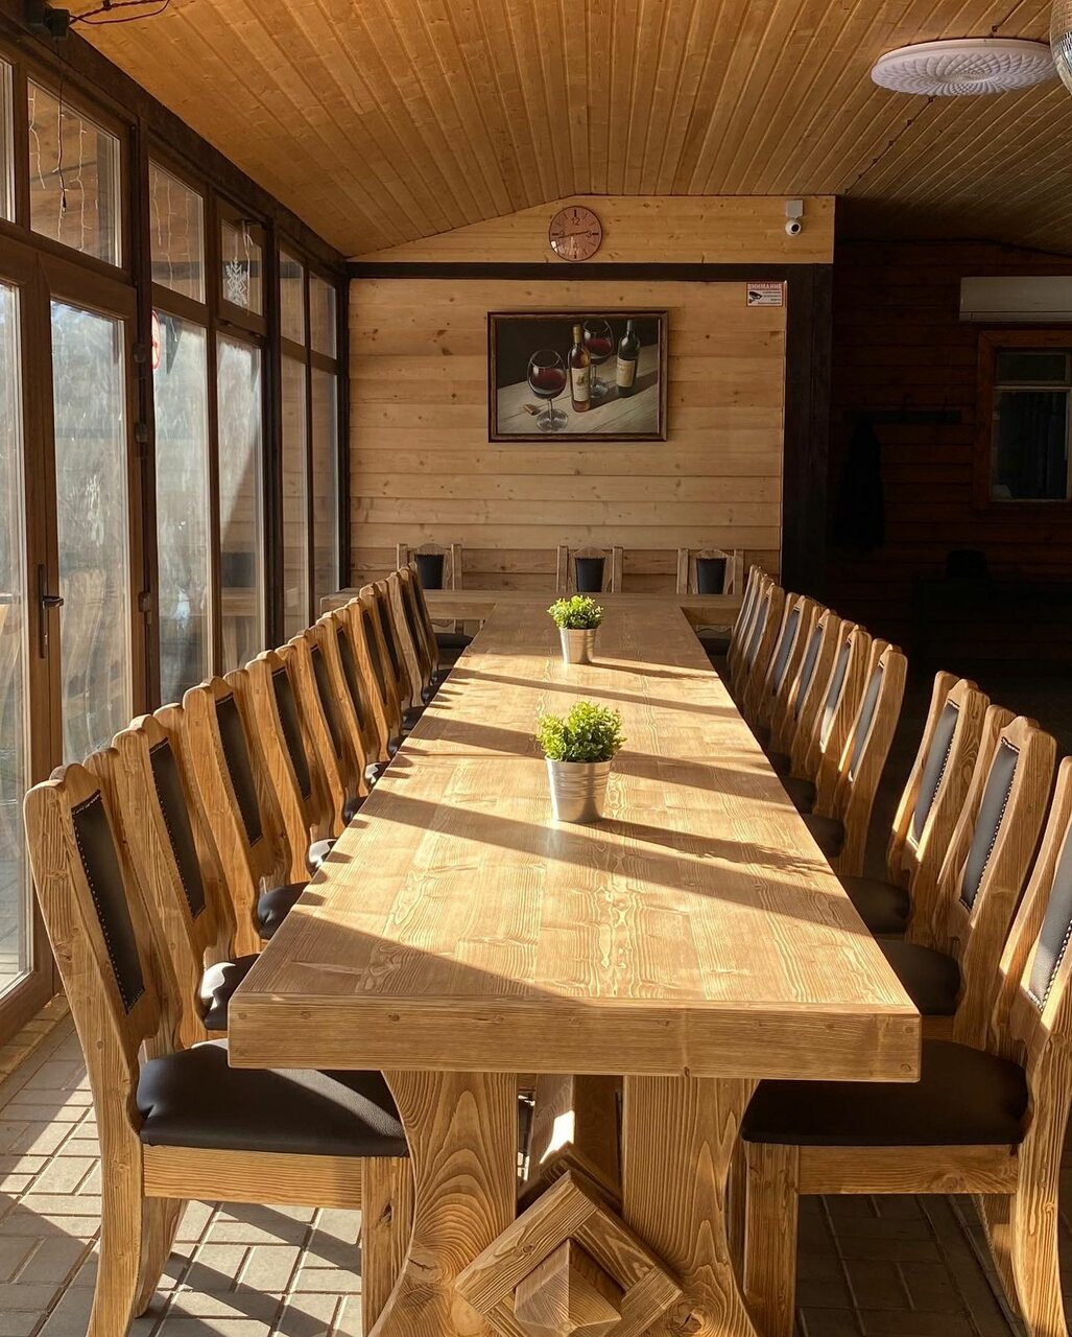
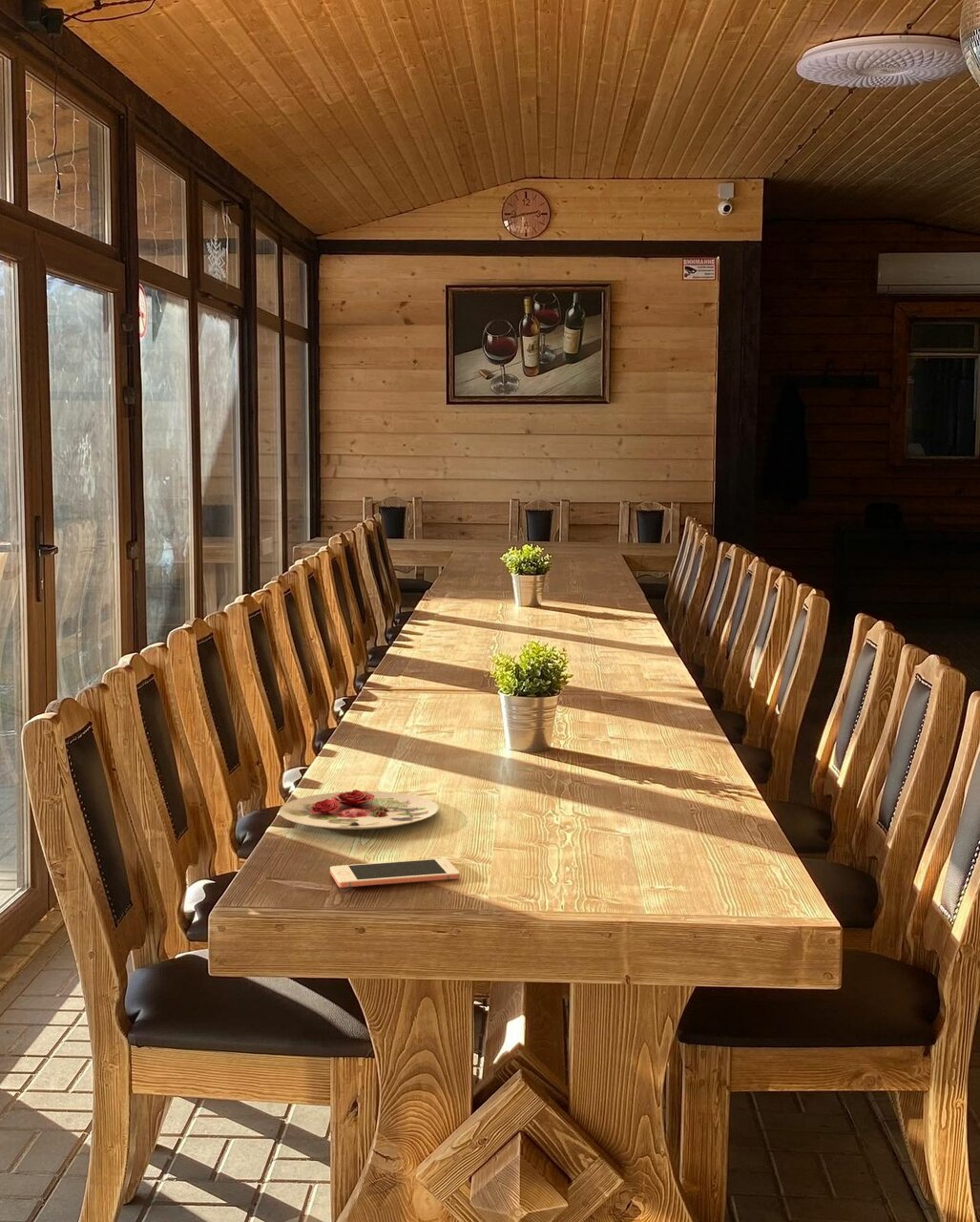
+ plate [278,789,440,831]
+ cell phone [329,857,461,889]
